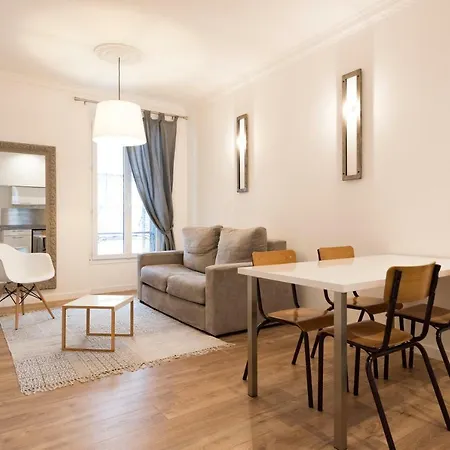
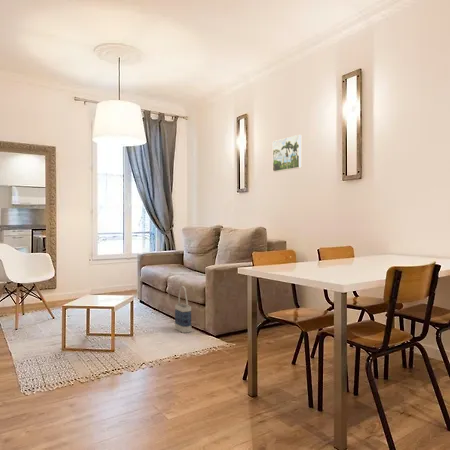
+ bag [174,285,192,334]
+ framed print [272,134,302,173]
